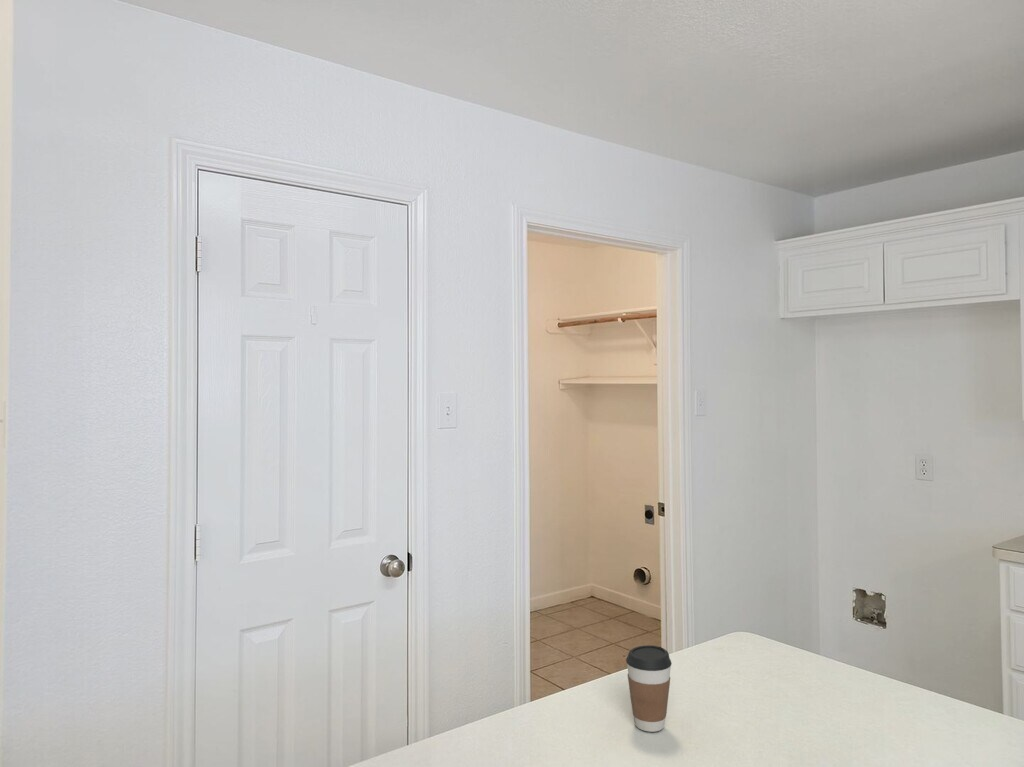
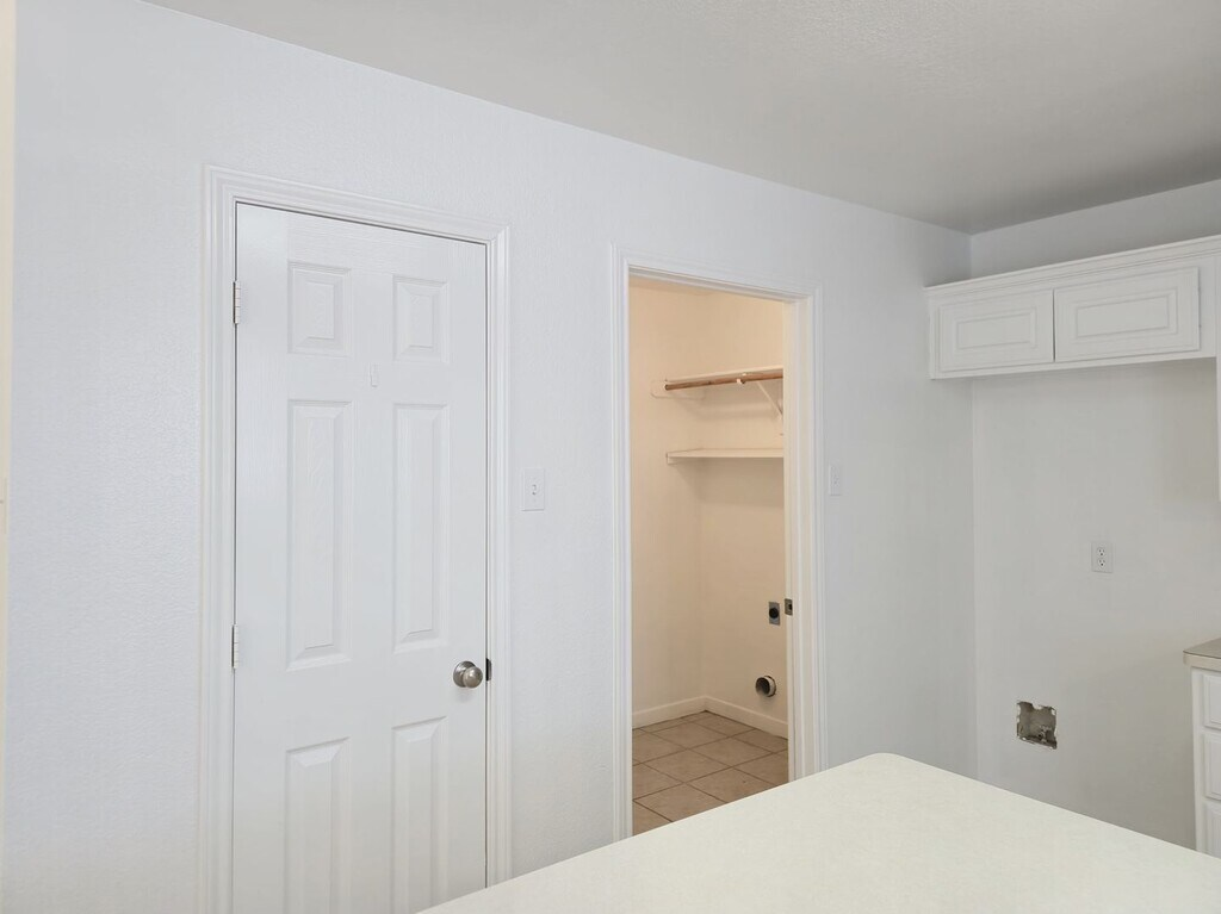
- coffee cup [625,644,673,733]
